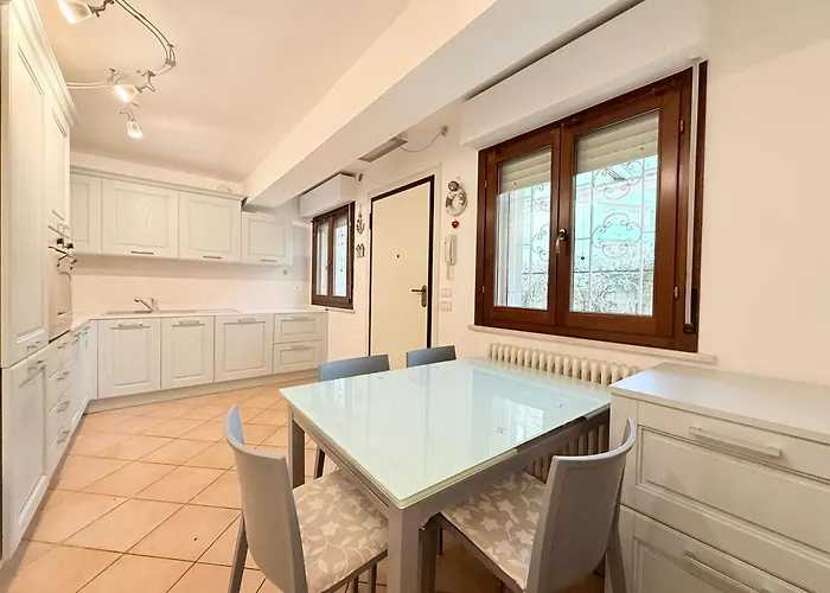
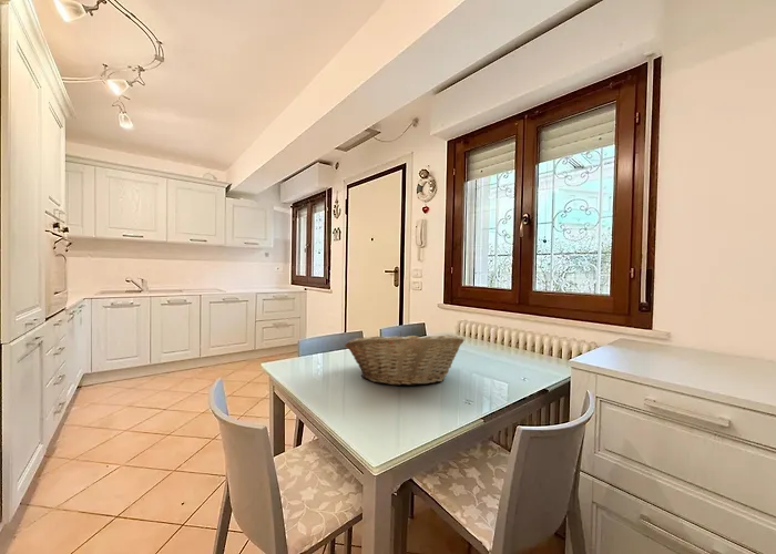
+ fruit basket [344,330,464,387]
